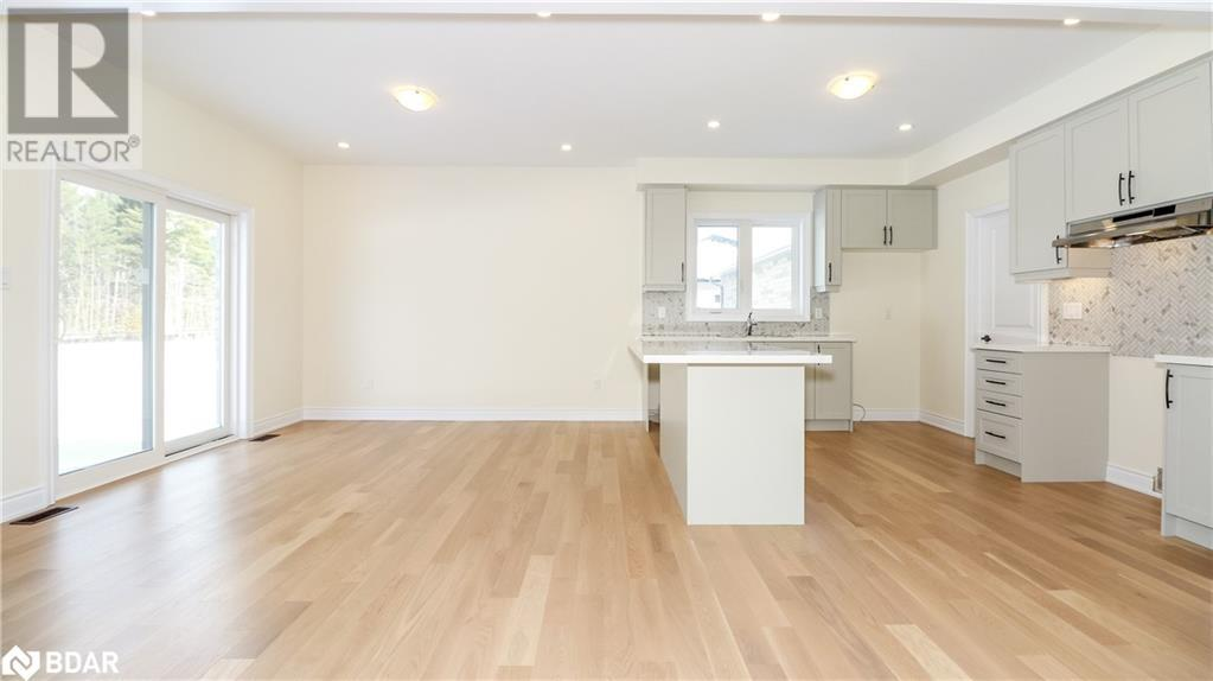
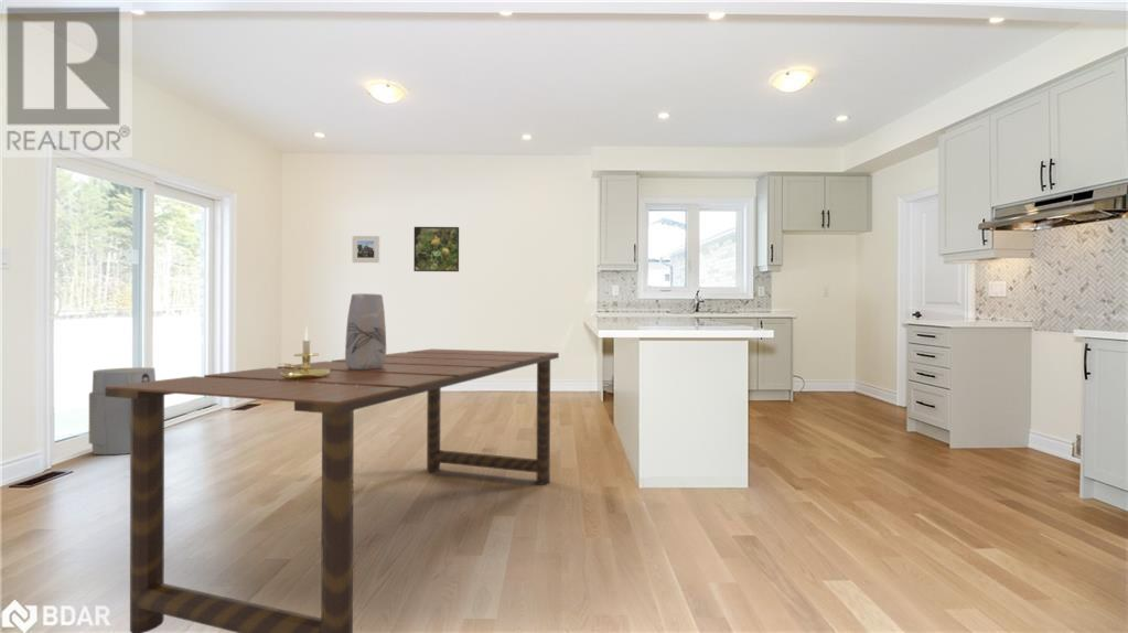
+ candle holder [277,326,331,379]
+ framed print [352,235,380,264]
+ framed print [412,226,460,272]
+ dining table [105,348,560,633]
+ vase [344,292,387,369]
+ air purifier [88,366,157,455]
